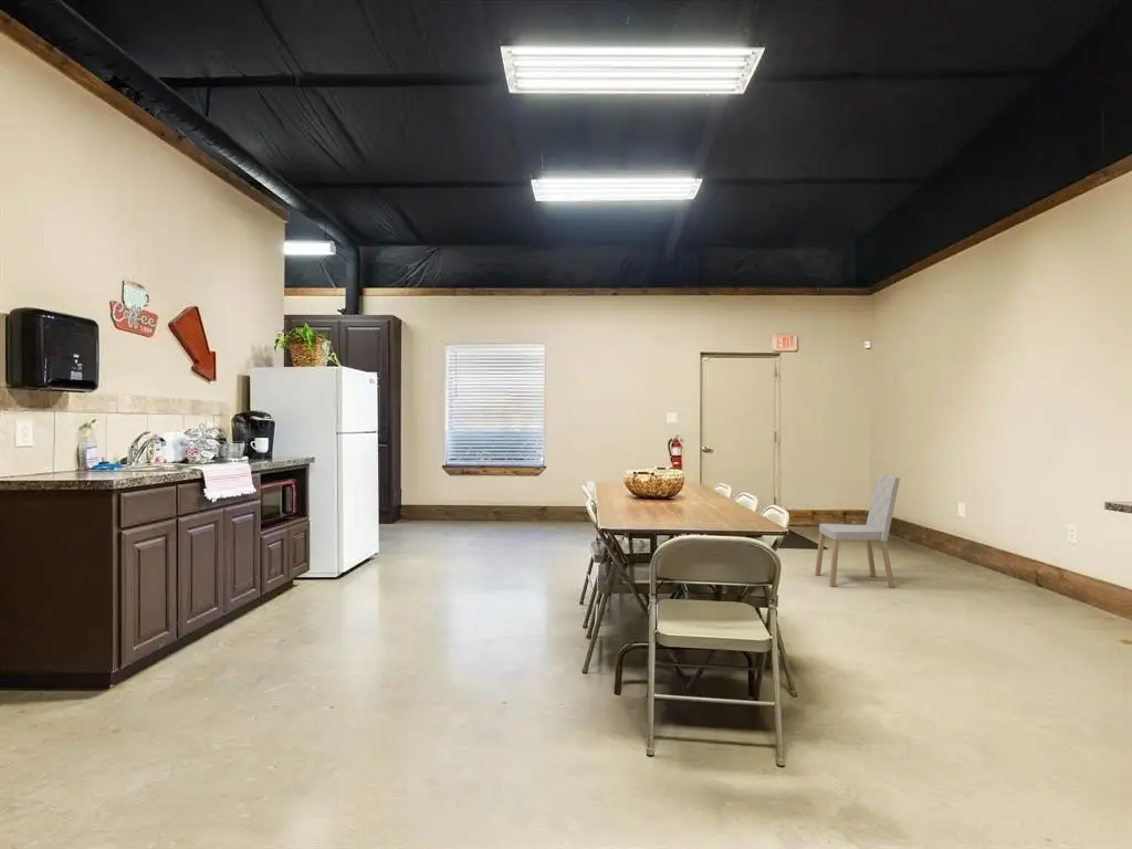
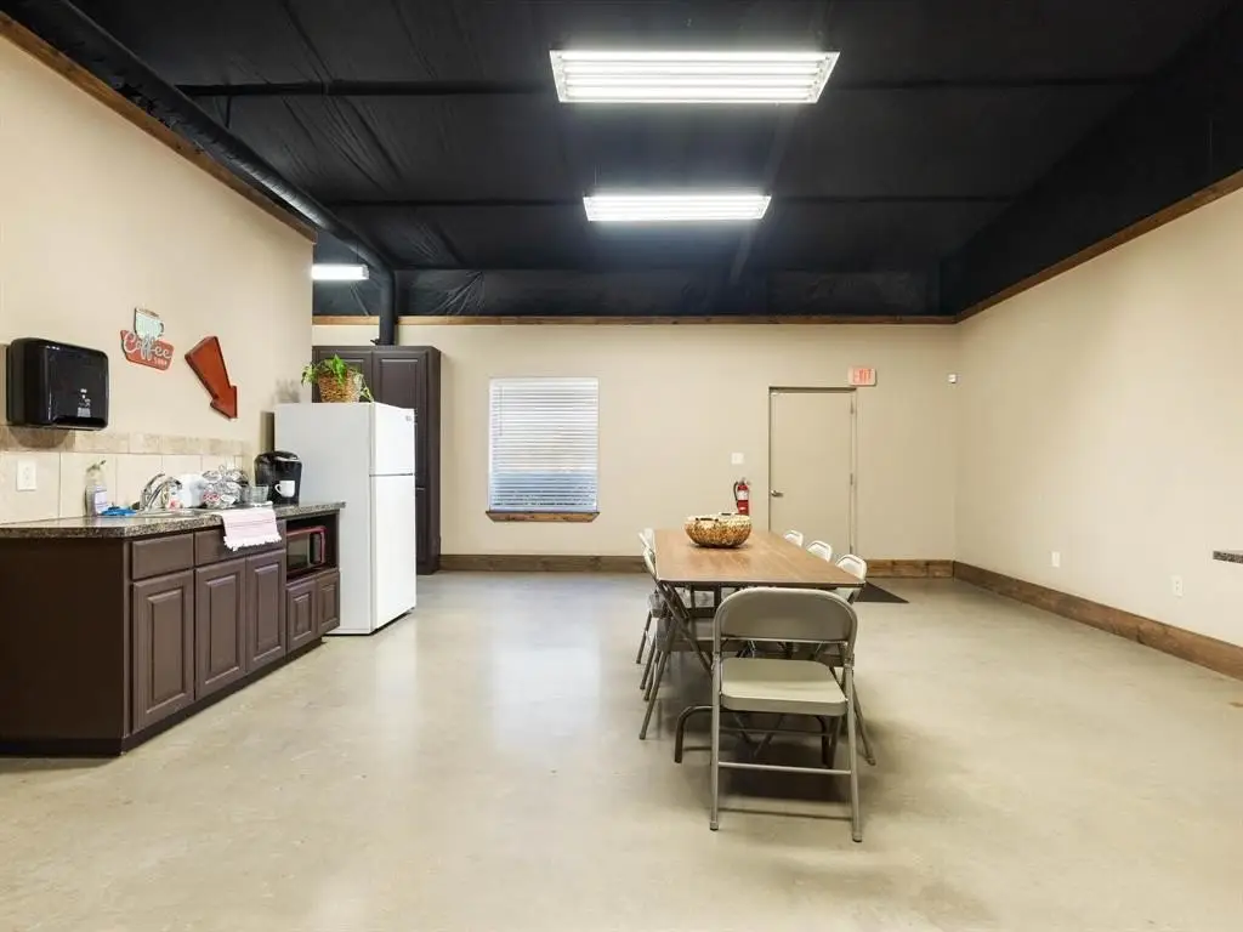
- dining chair [814,473,901,589]
